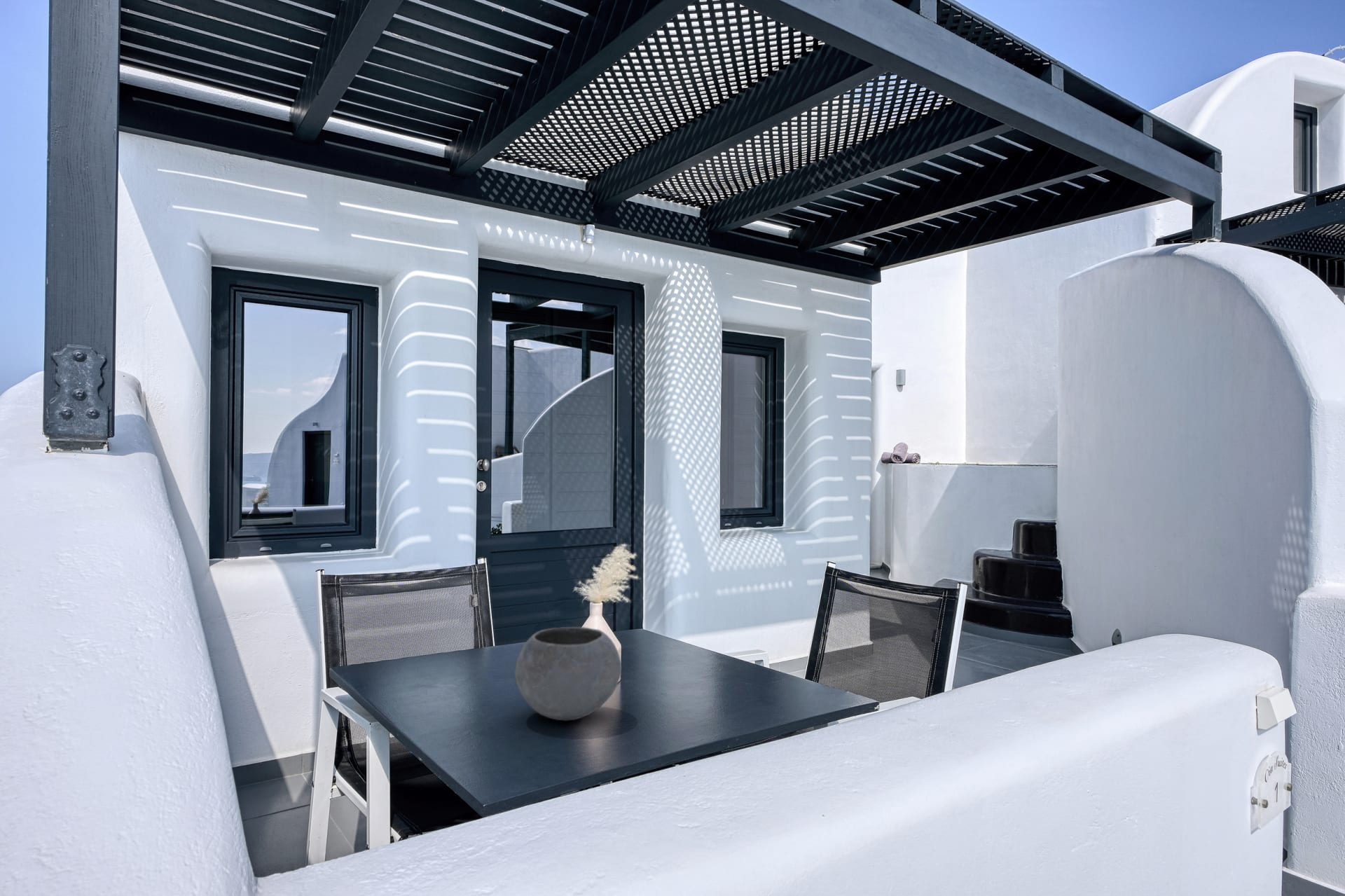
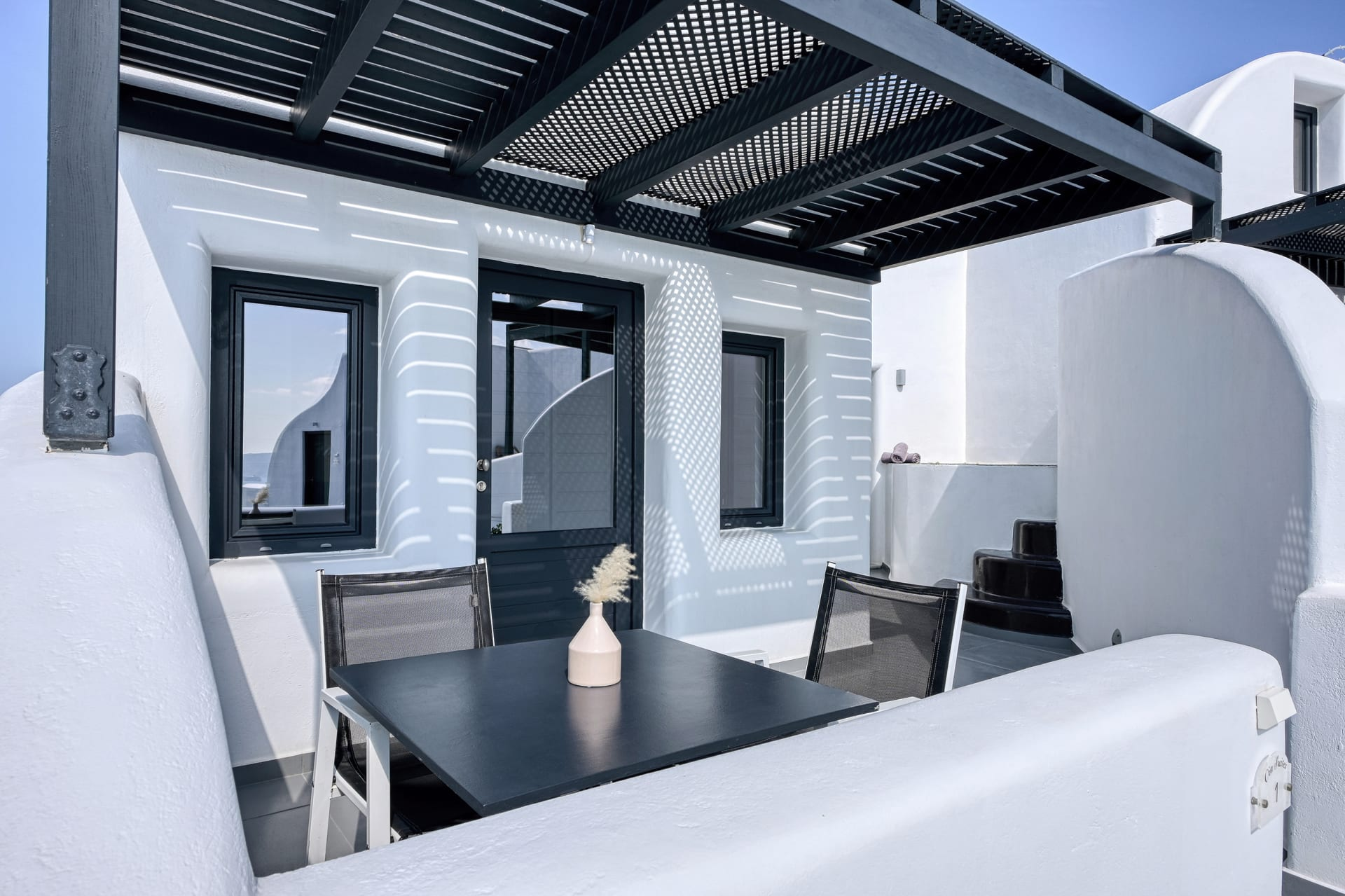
- bowl [514,626,622,722]
